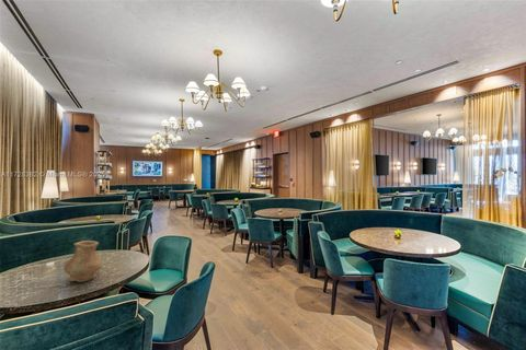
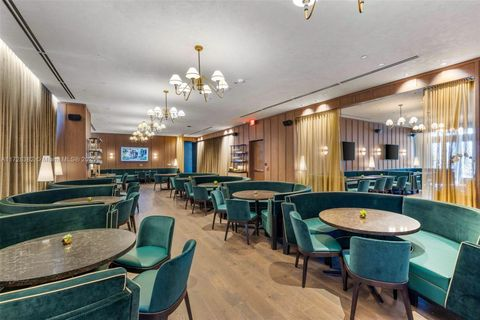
- vase [62,240,103,283]
